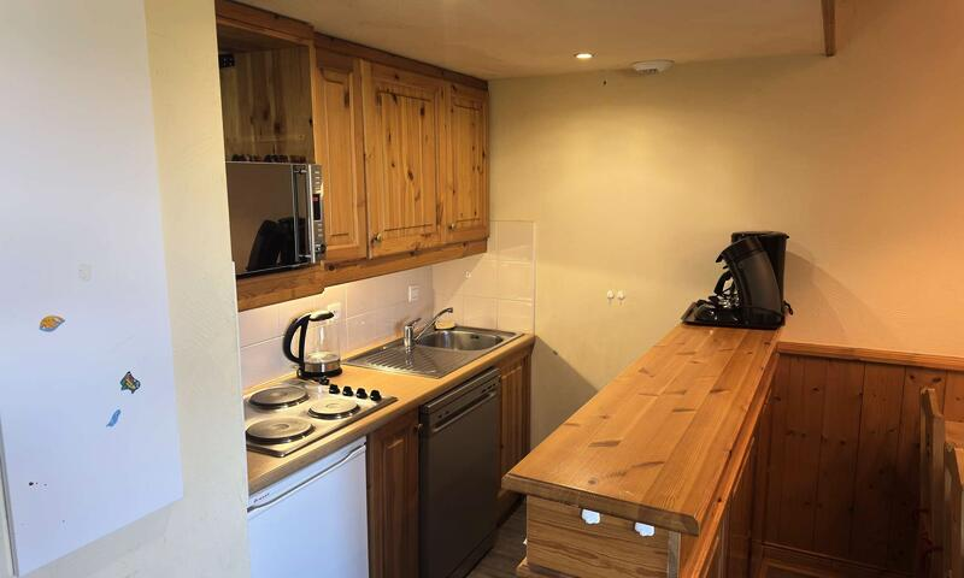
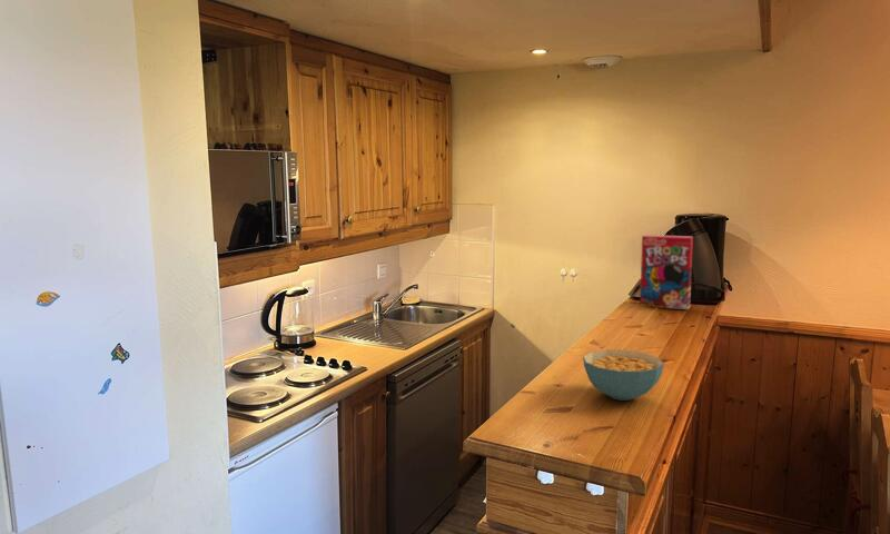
+ cereal bowl [582,348,664,402]
+ cereal box [639,234,694,310]
